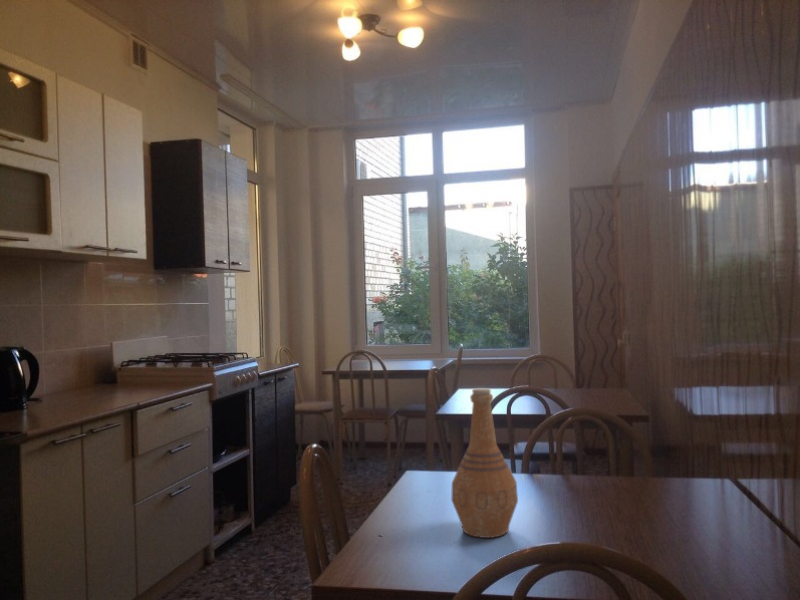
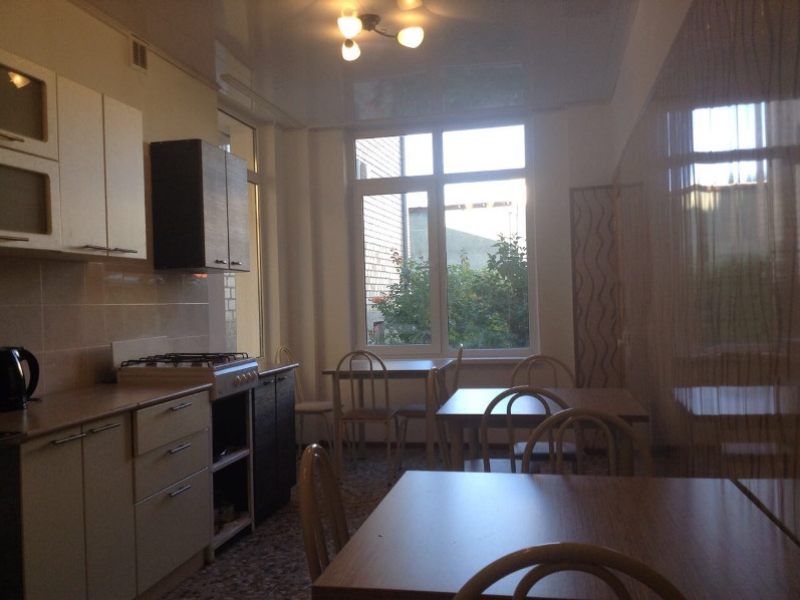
- vase [450,387,519,539]
